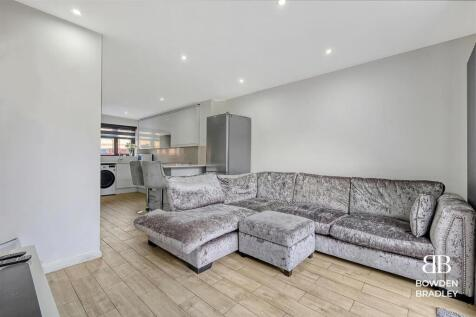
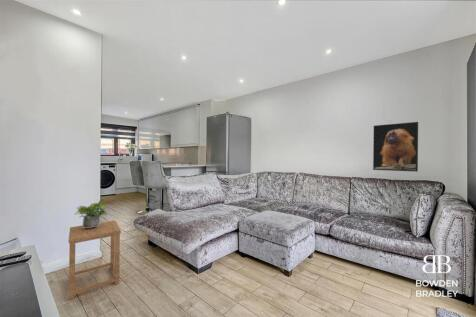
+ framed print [372,121,419,173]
+ side table [68,219,122,301]
+ potted plant [74,198,108,228]
